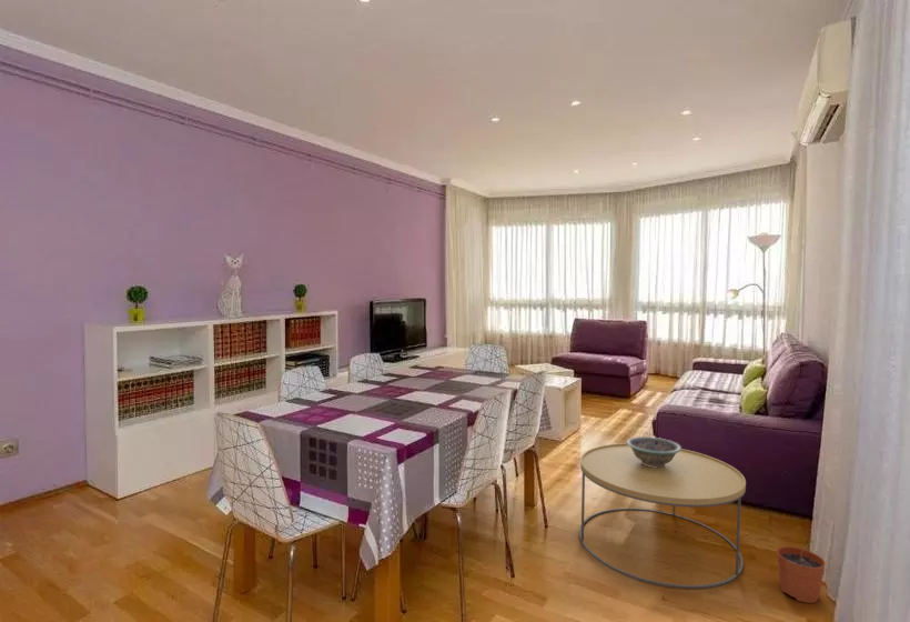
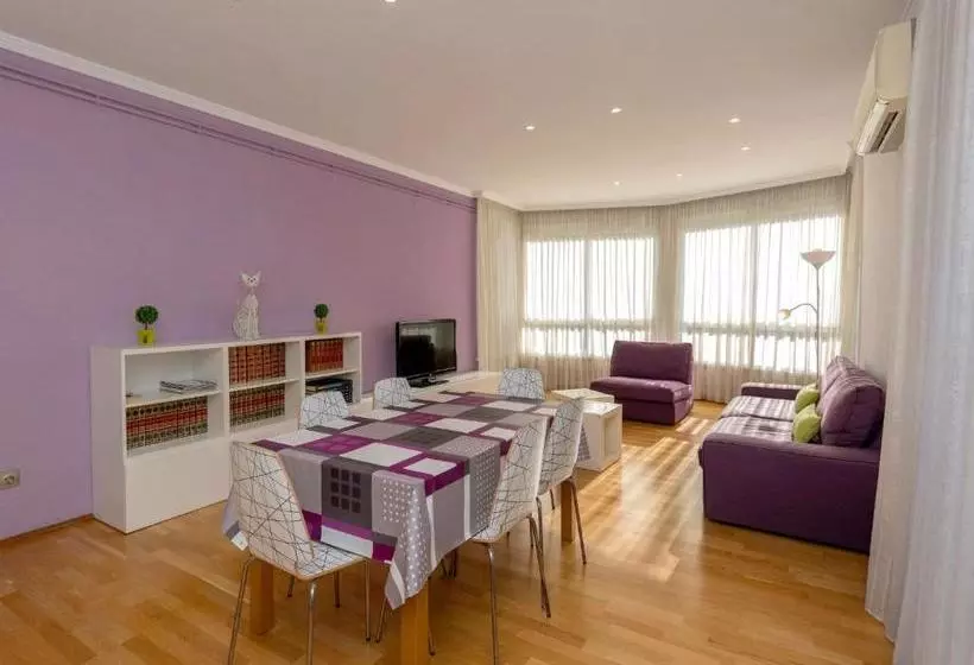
- decorative bowl [625,435,683,468]
- plant pot [776,540,827,604]
- coffee table [578,442,747,590]
